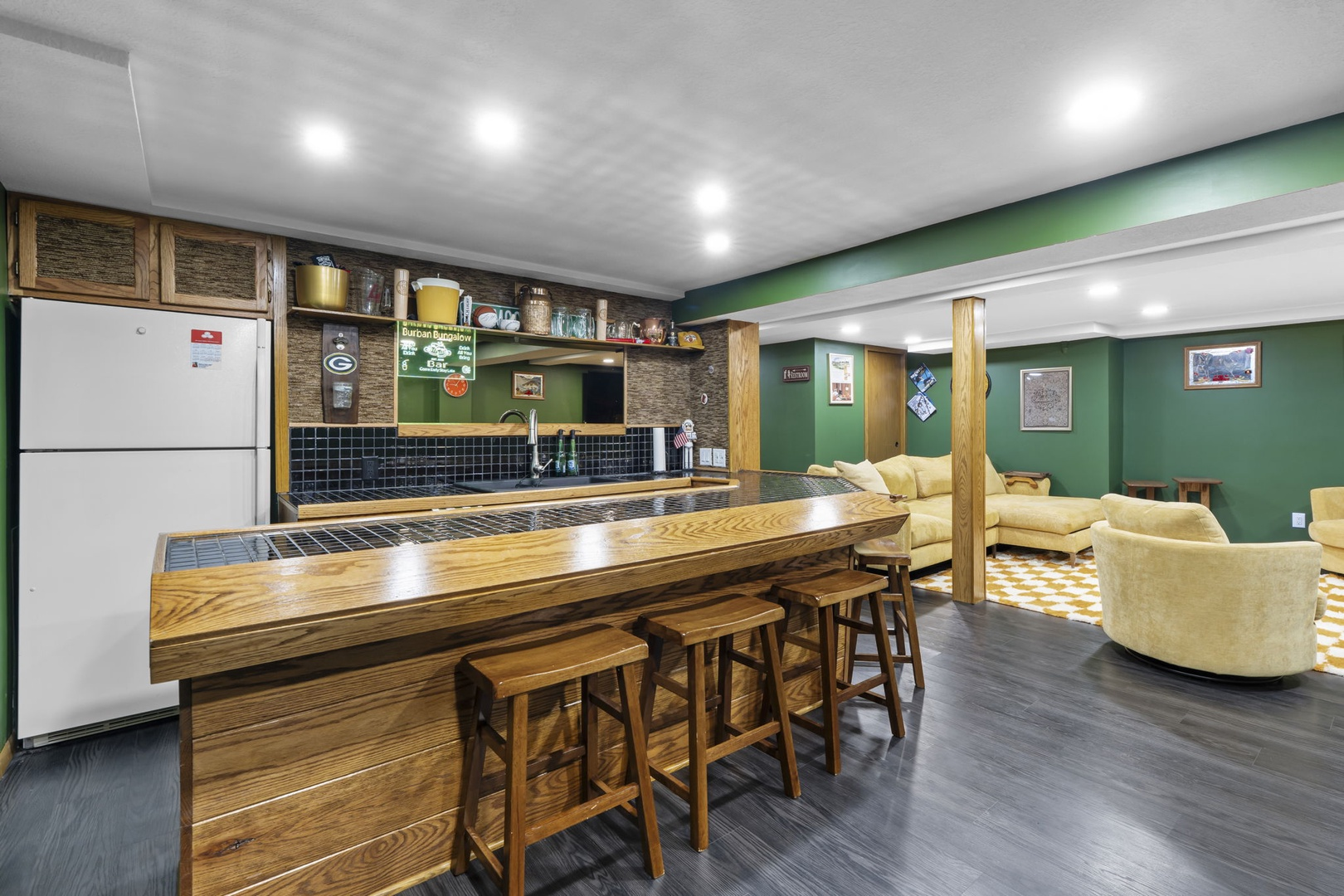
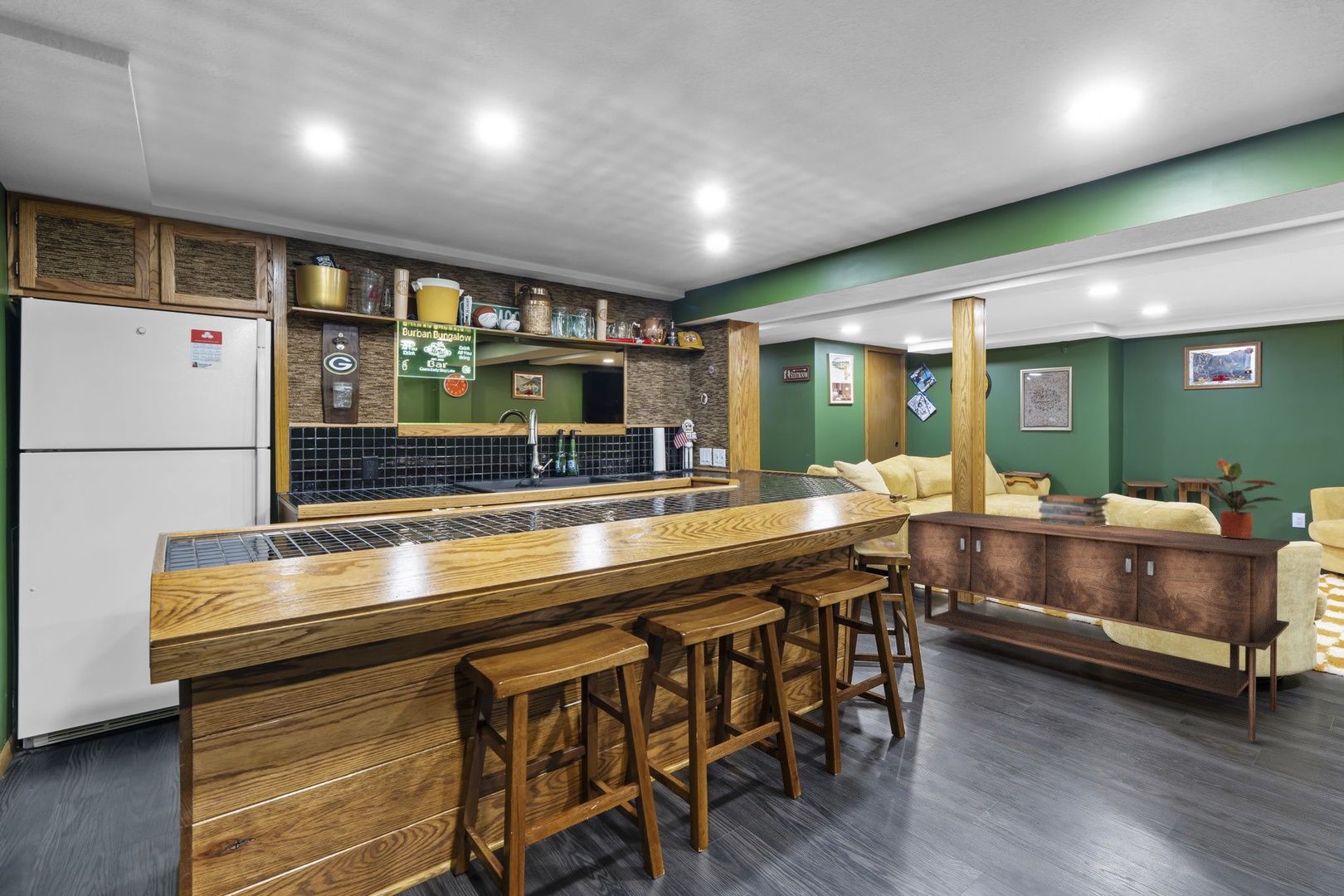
+ sideboard [907,510,1291,742]
+ potted plant [1197,458,1285,538]
+ book stack [1037,494,1111,528]
